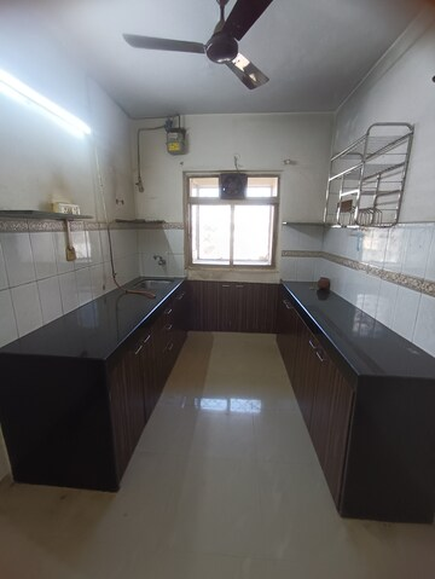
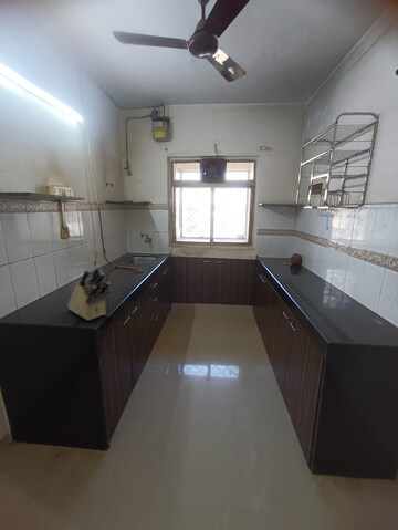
+ knife block [66,264,112,321]
